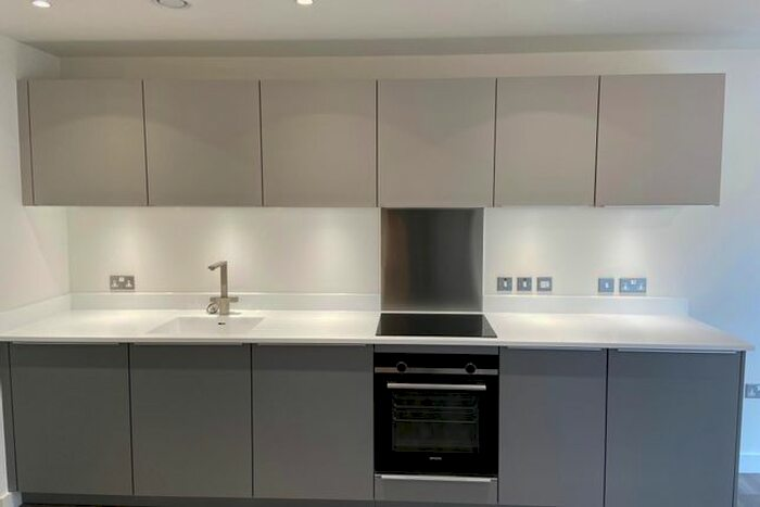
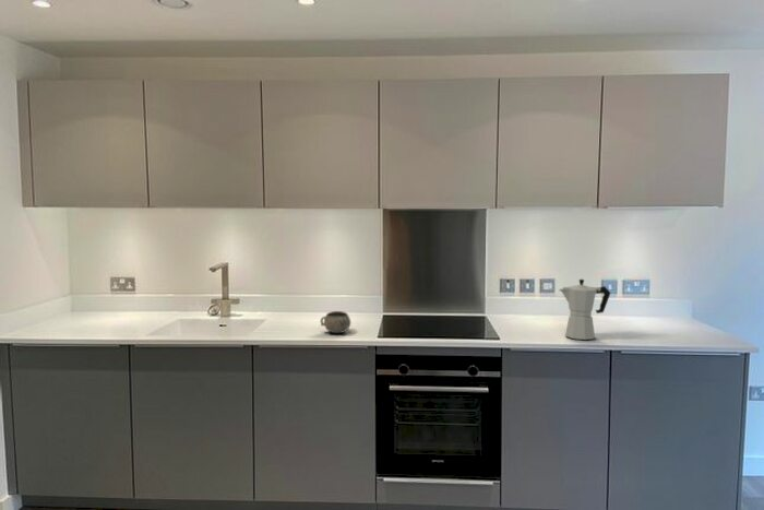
+ moka pot [558,278,611,341]
+ decorative bowl [320,310,351,334]
